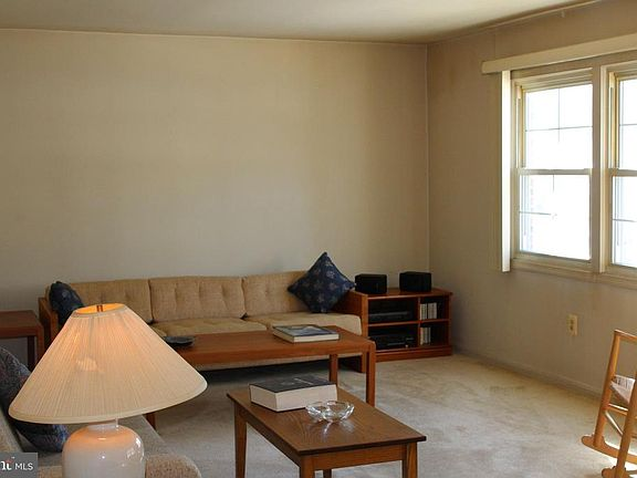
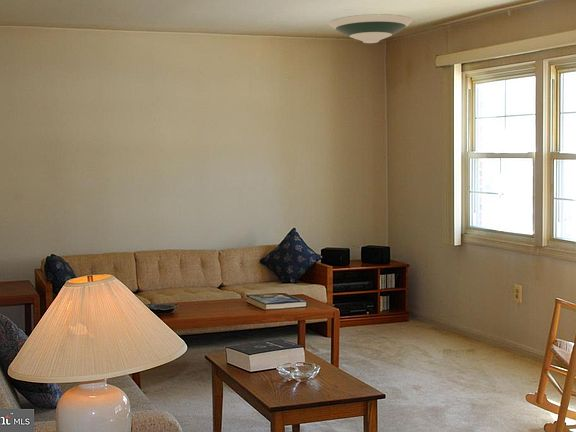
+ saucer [328,13,413,44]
